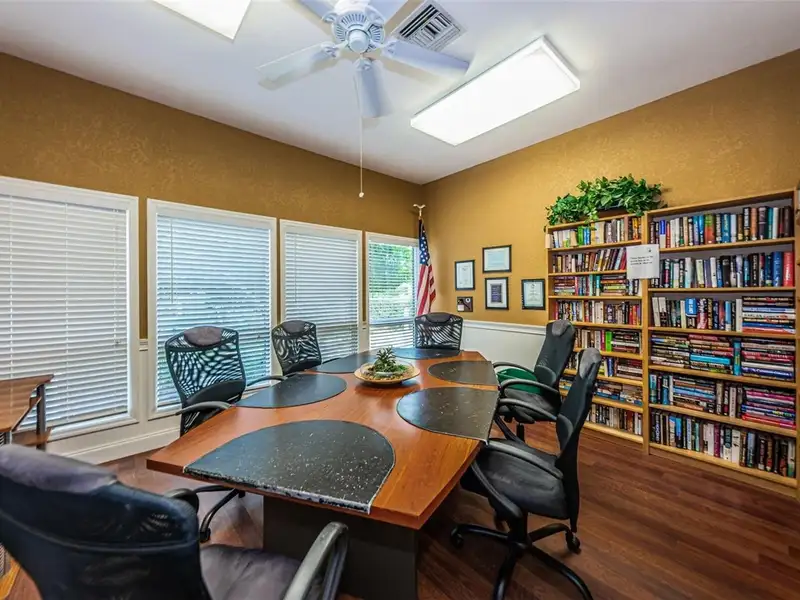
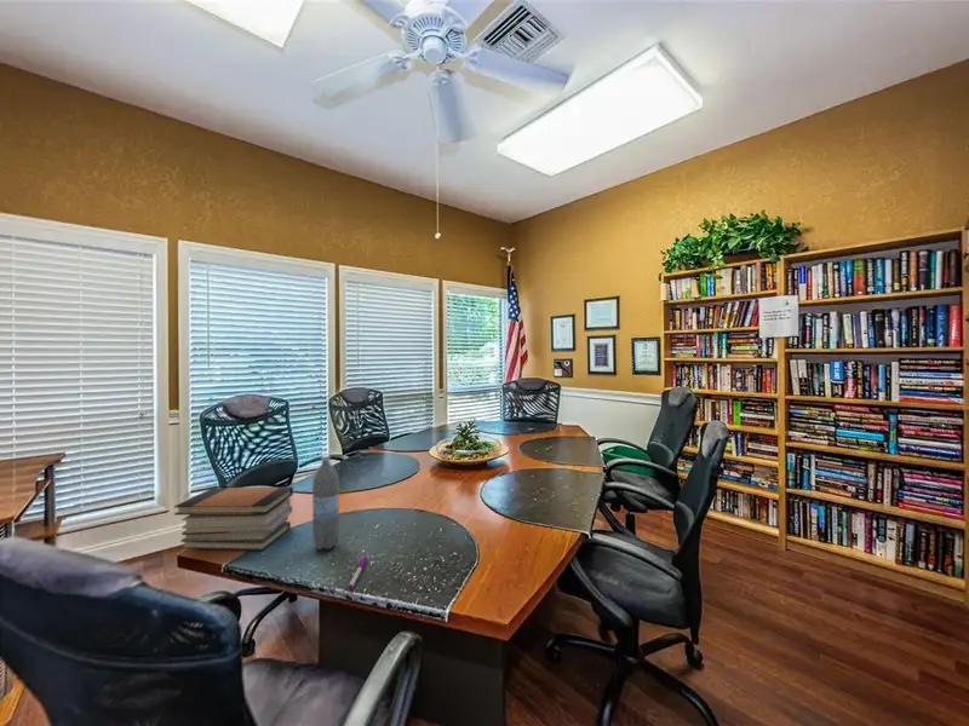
+ pen [346,557,368,590]
+ book stack [173,486,294,552]
+ water bottle [311,454,340,551]
